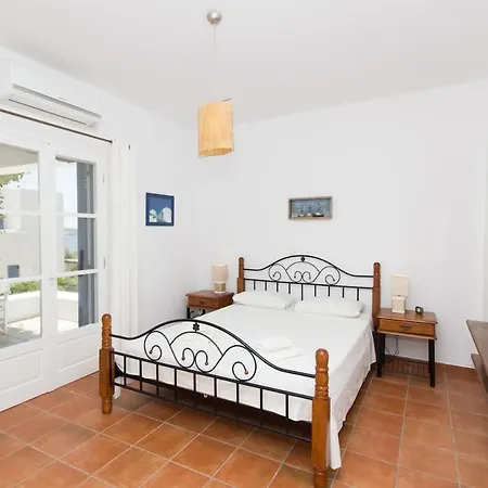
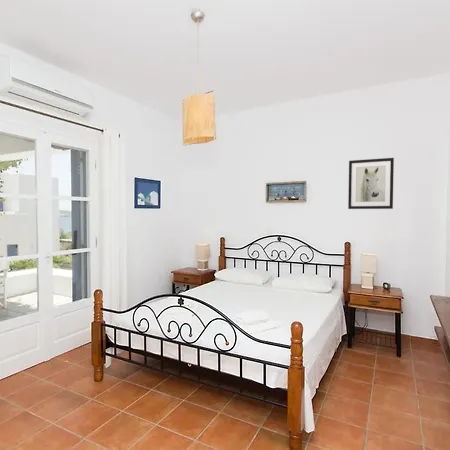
+ wall art [347,157,395,210]
